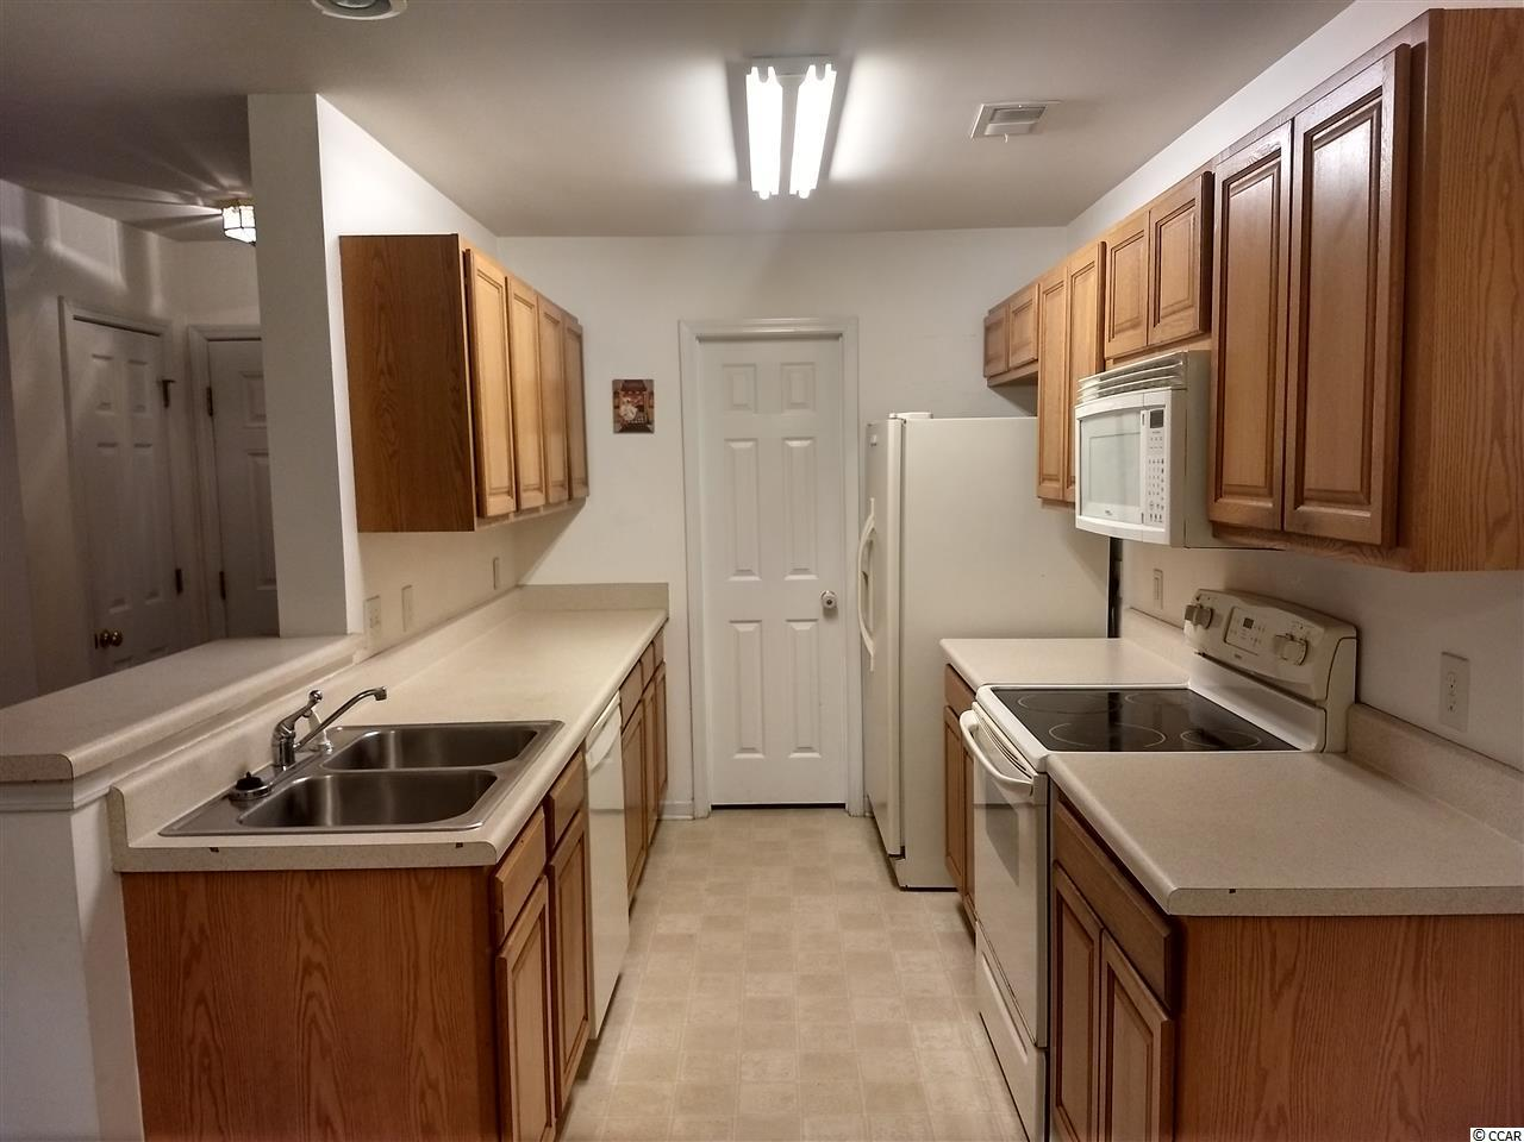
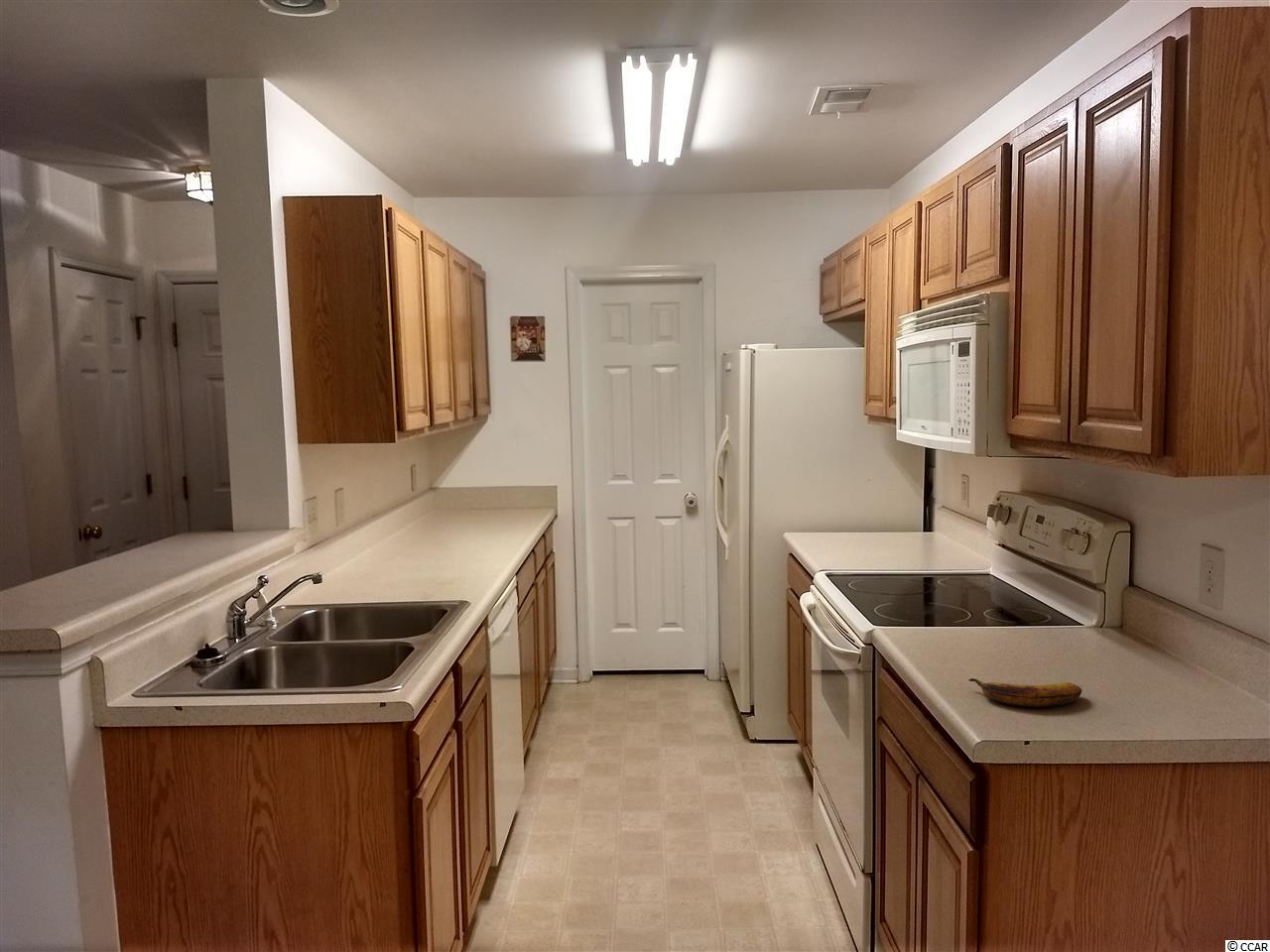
+ banana [967,677,1082,708]
